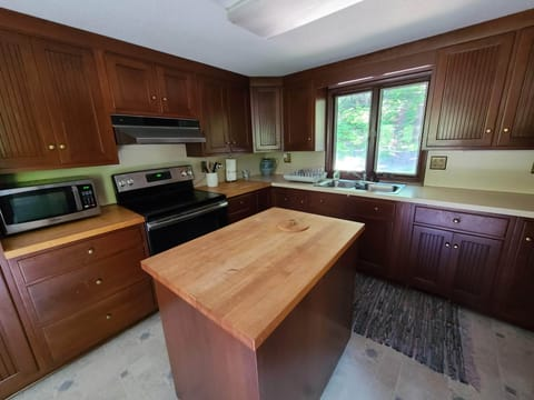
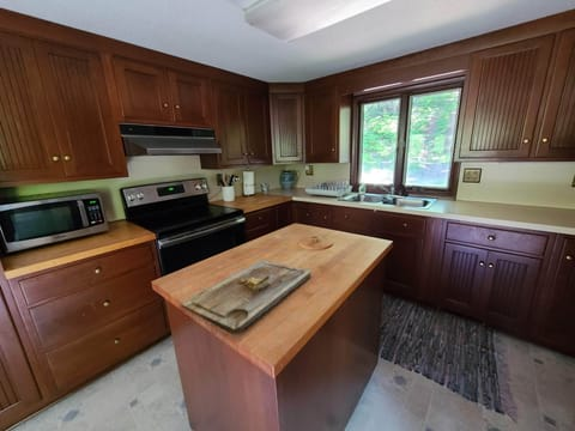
+ cutting board [181,260,311,335]
